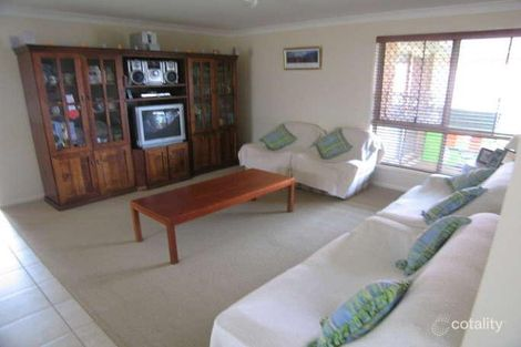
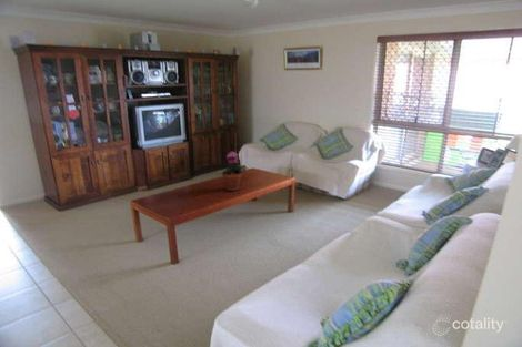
+ potted plant [220,151,244,192]
